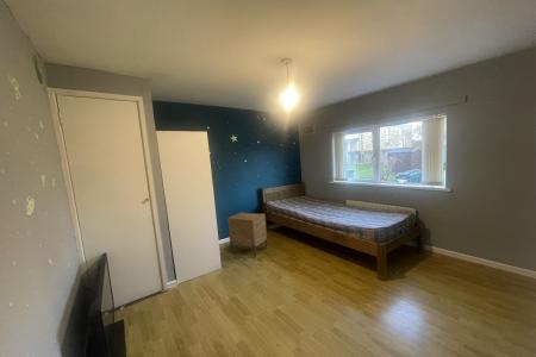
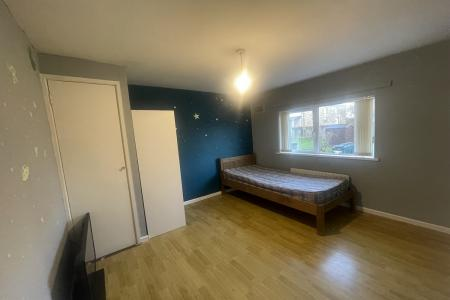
- nightstand [226,212,269,258]
